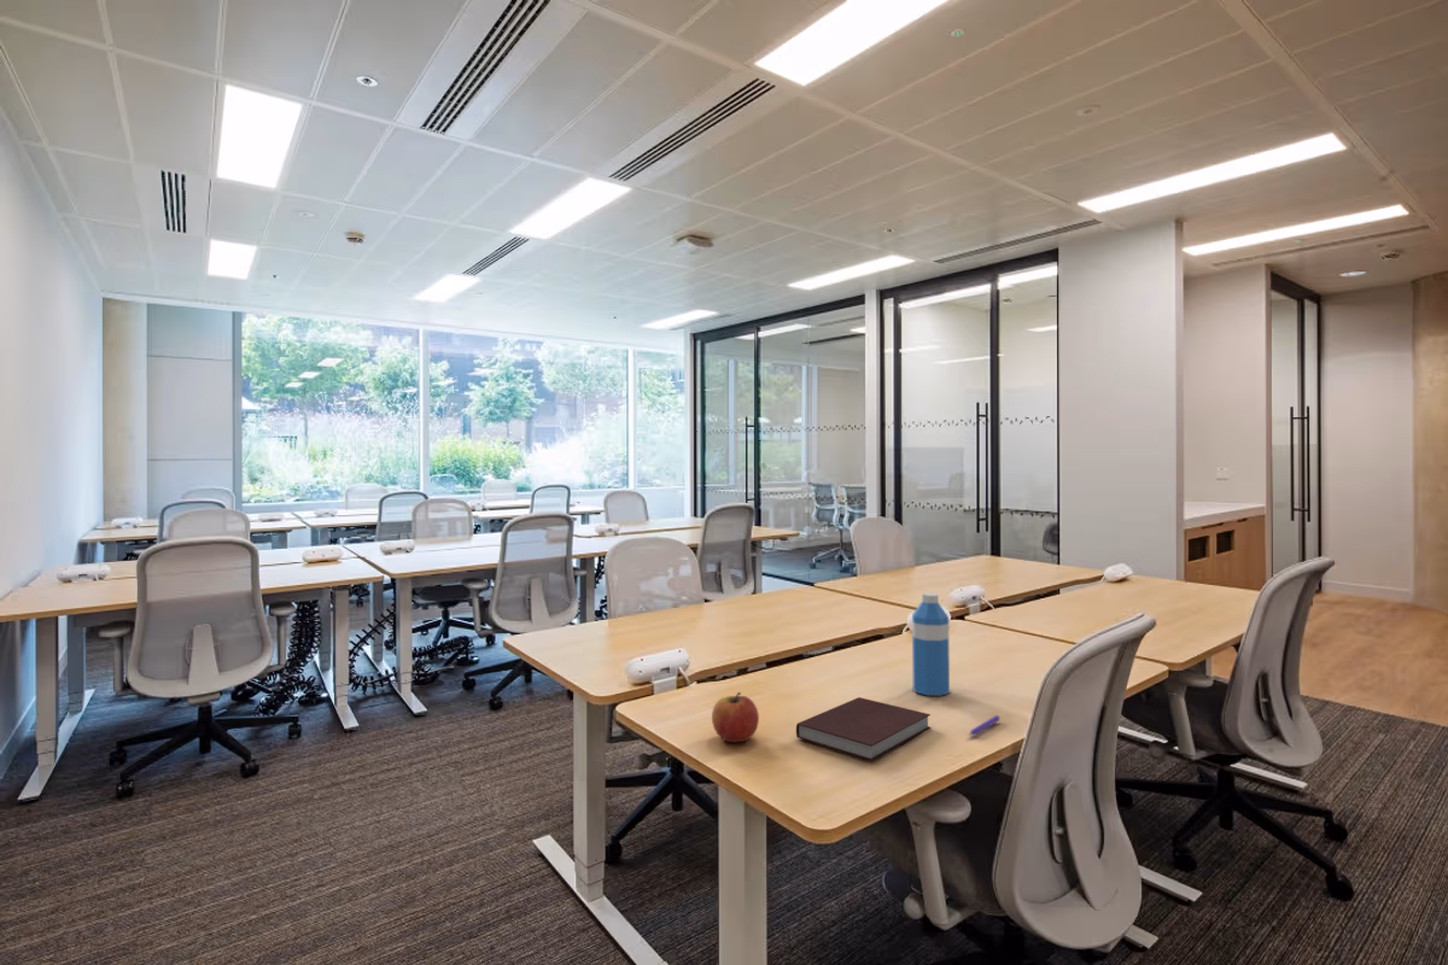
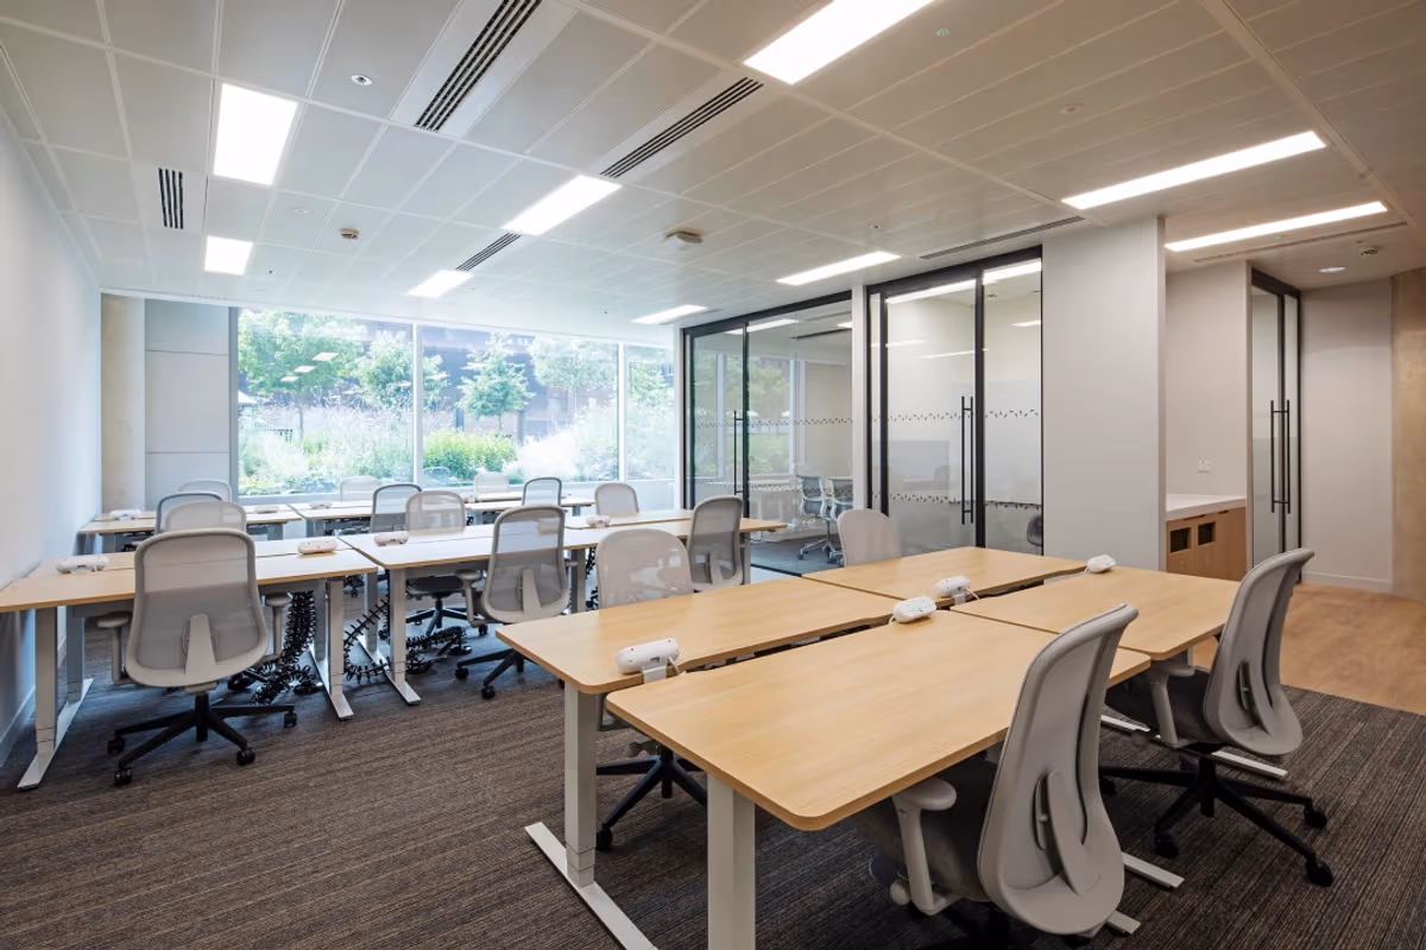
- pen [968,714,1000,736]
- apple [711,691,760,743]
- notebook [795,696,932,762]
- water bottle [911,592,951,697]
